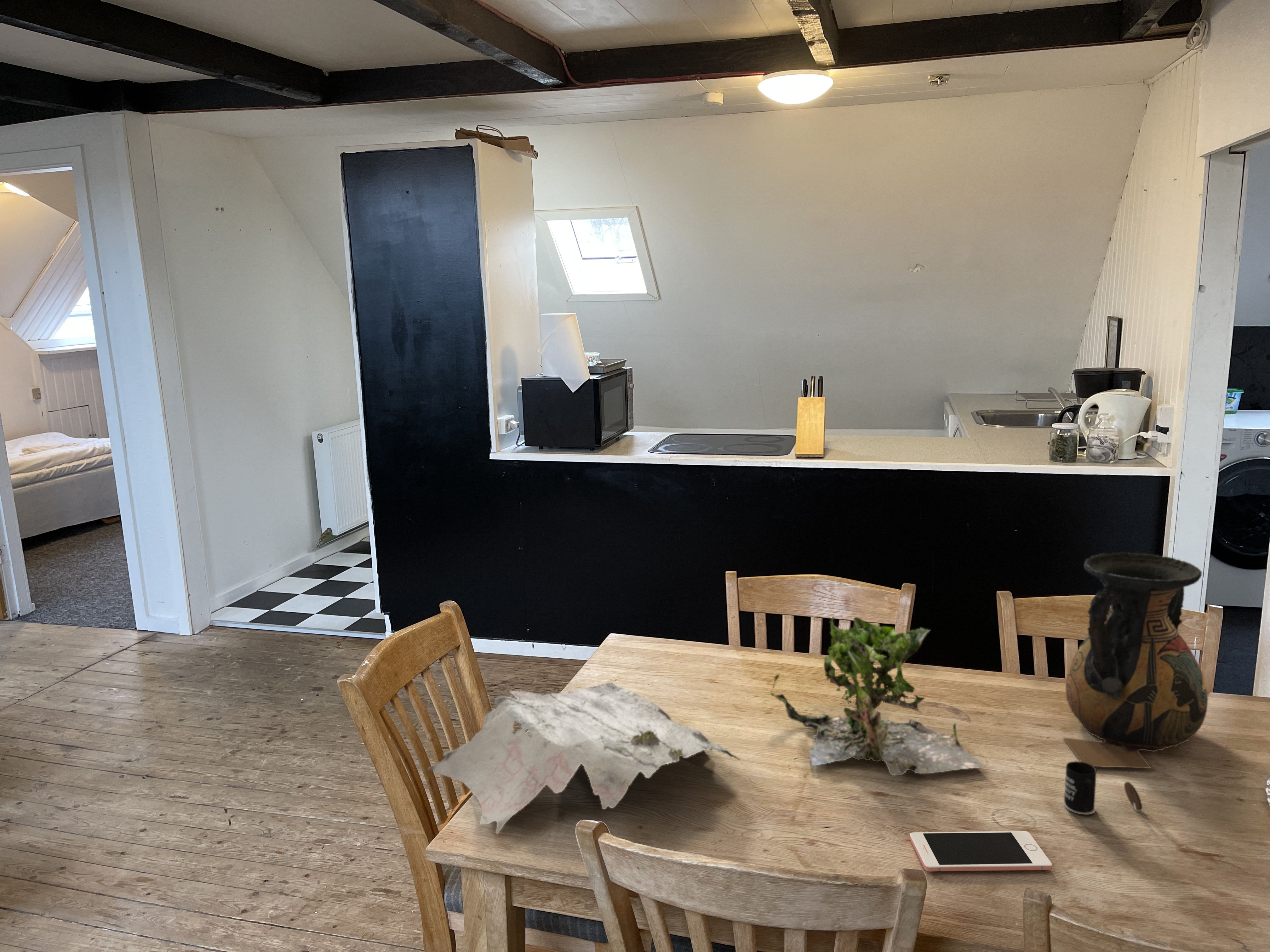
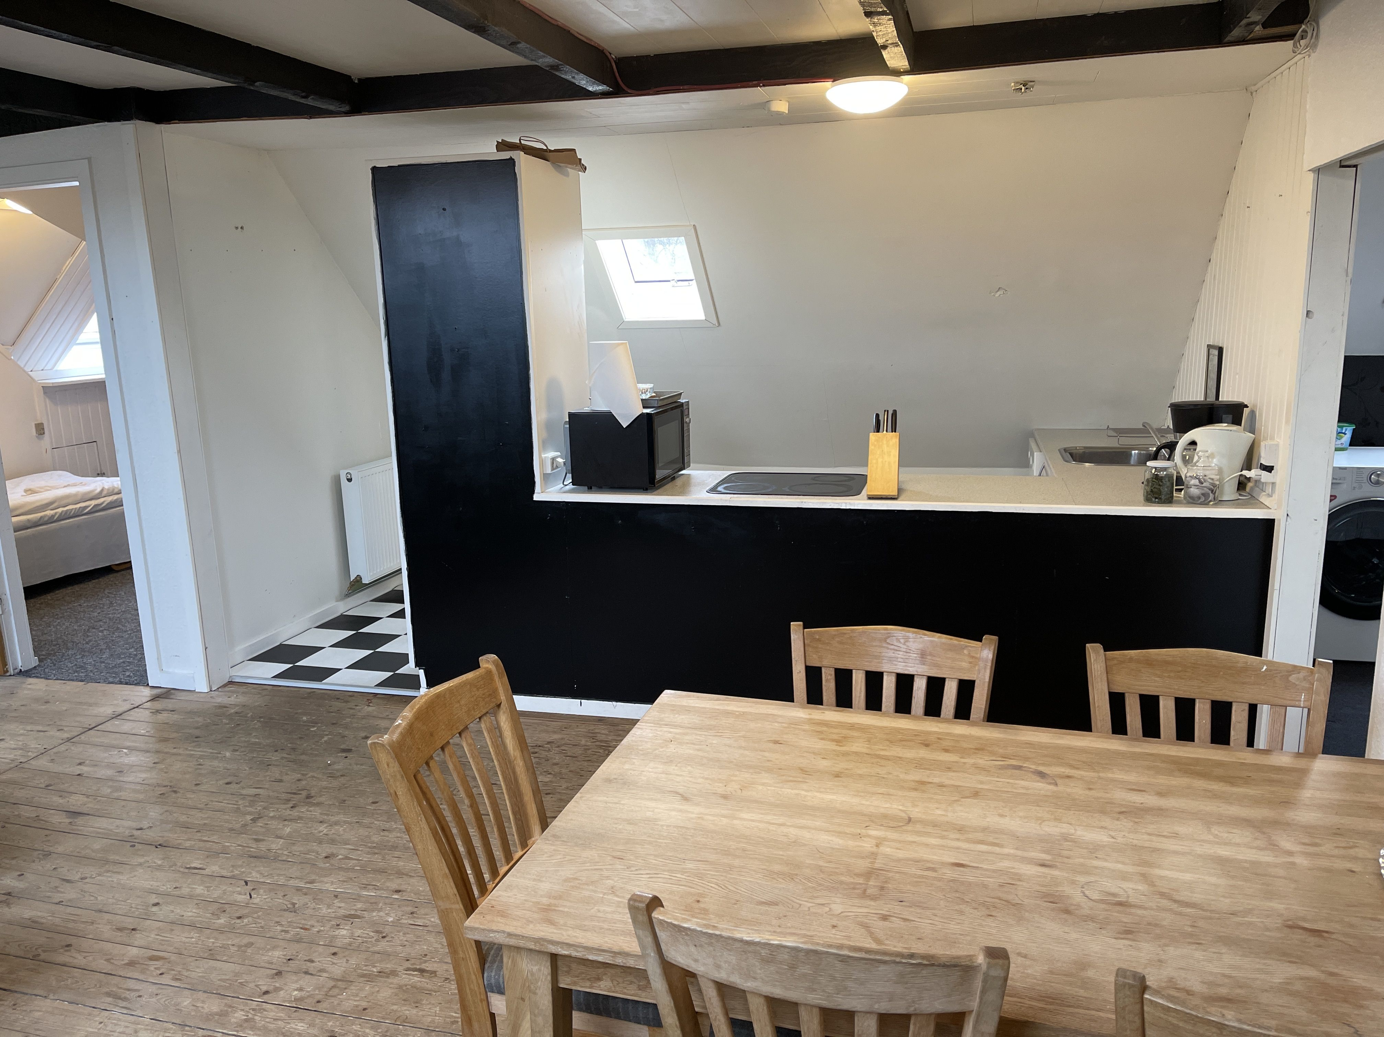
- cell phone [910,831,1052,872]
- plant [770,616,985,776]
- napkin [427,682,741,834]
- vase [1062,552,1208,768]
- mug [1064,761,1144,815]
